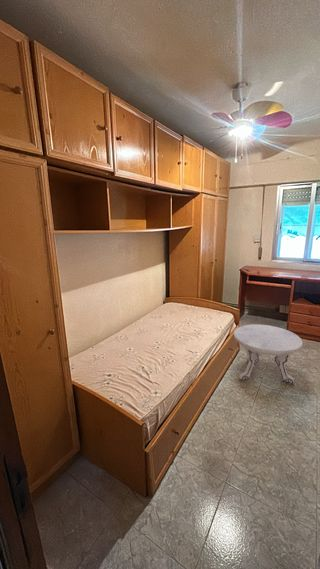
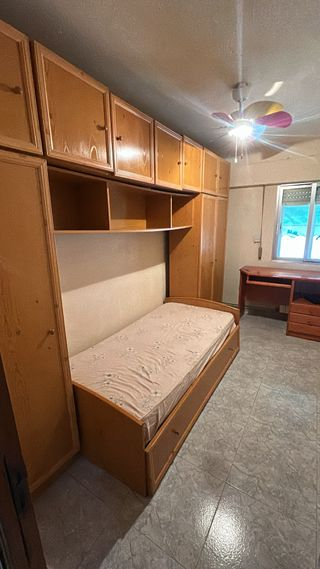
- side table [233,323,304,385]
